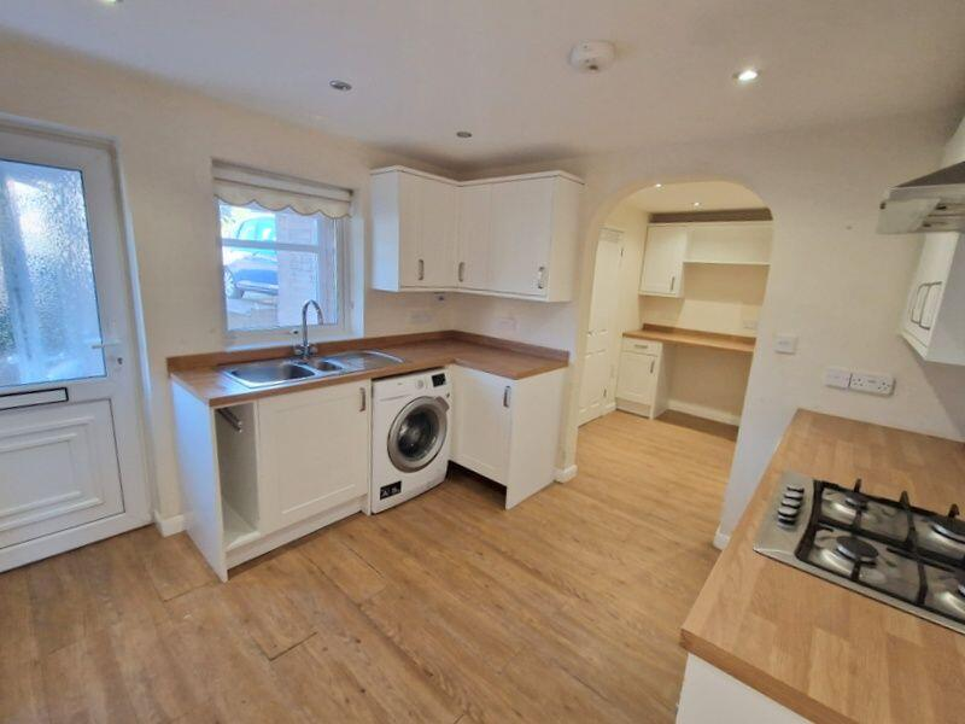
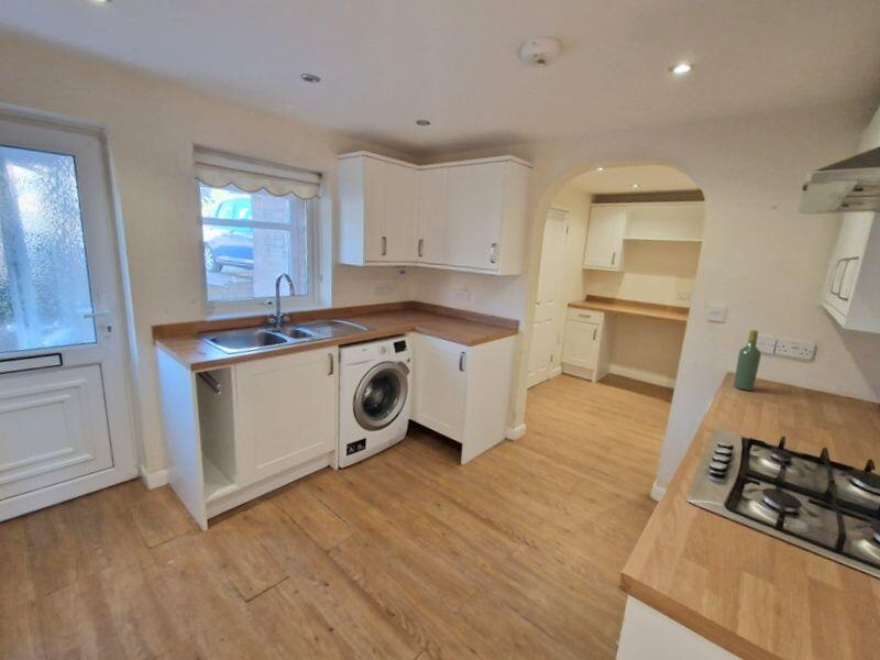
+ wine bottle [733,329,762,392]
